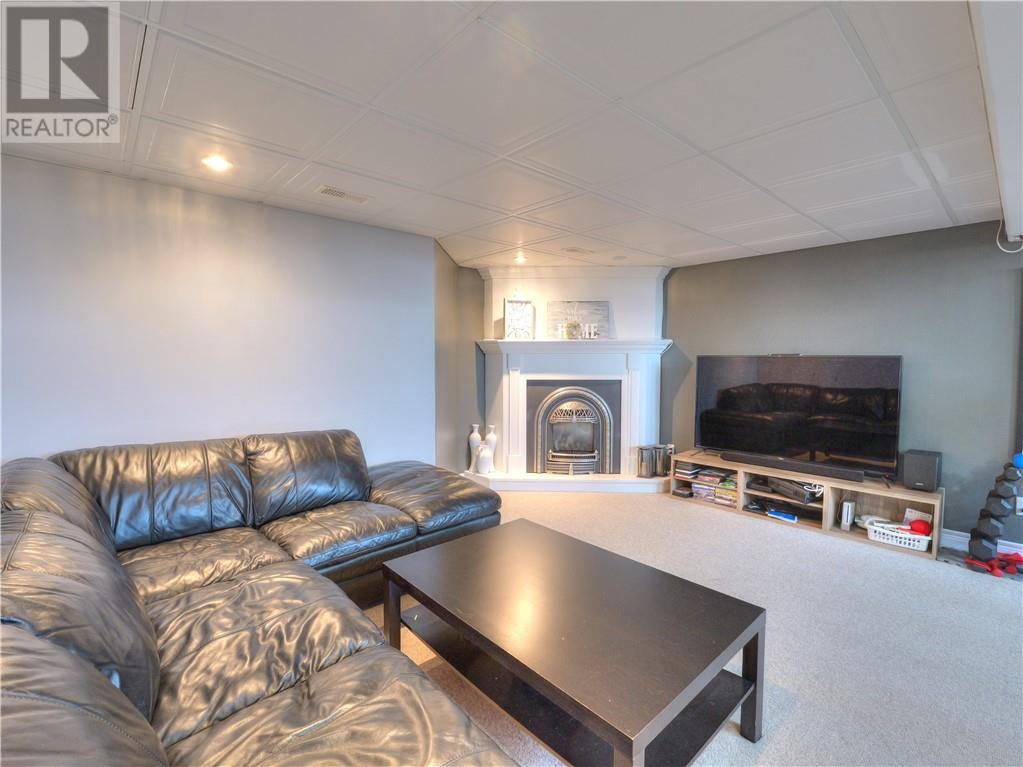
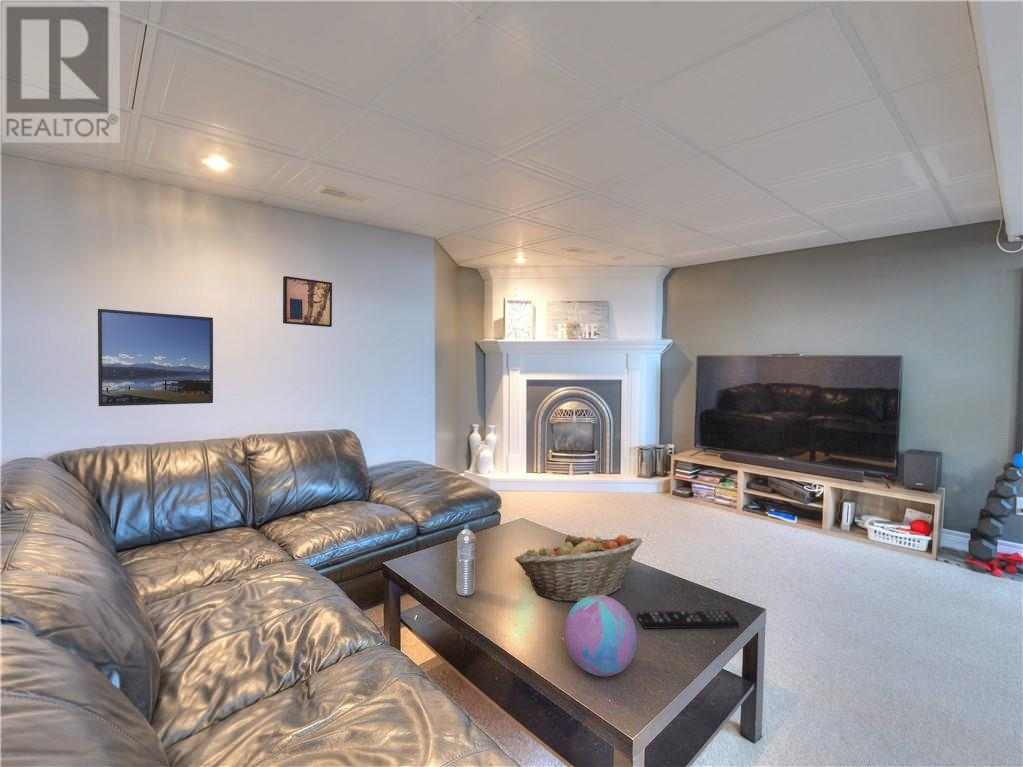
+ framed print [97,308,214,407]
+ decorative ball [564,595,638,677]
+ fruit basket [513,533,644,603]
+ water bottle [455,524,476,597]
+ wall art [282,275,333,328]
+ remote control [636,610,740,630]
